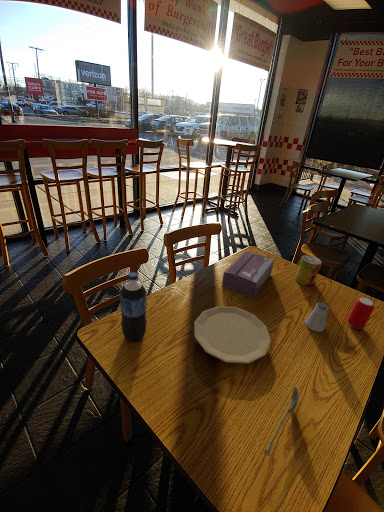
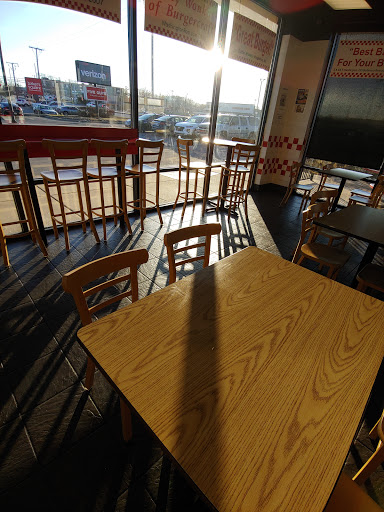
- beverage can [346,297,375,330]
- pop [119,271,148,343]
- plate [193,305,272,365]
- soupspoon [263,386,300,457]
- tissue box [221,250,276,300]
- beverage can [294,254,323,287]
- saltshaker [304,301,330,333]
